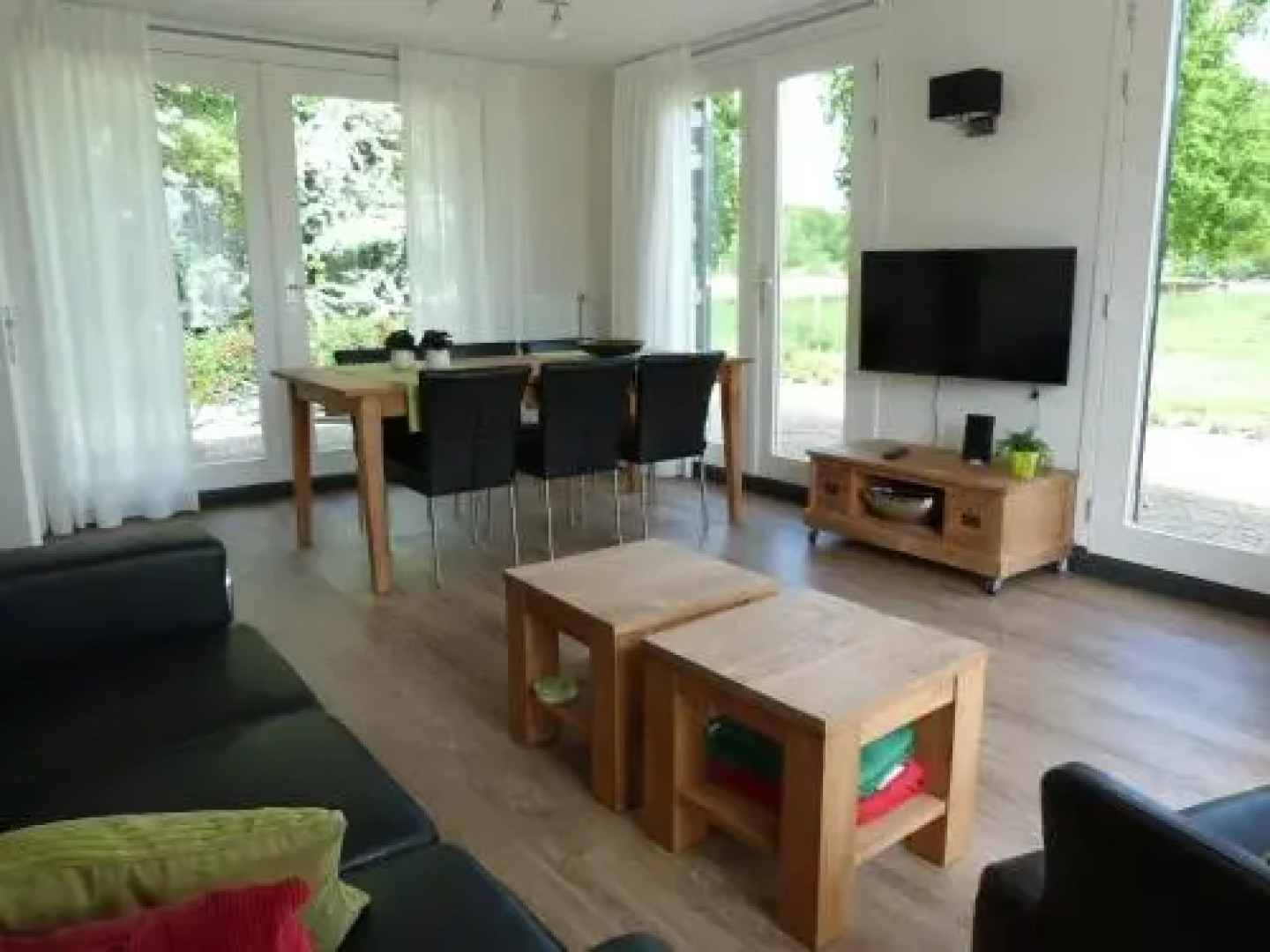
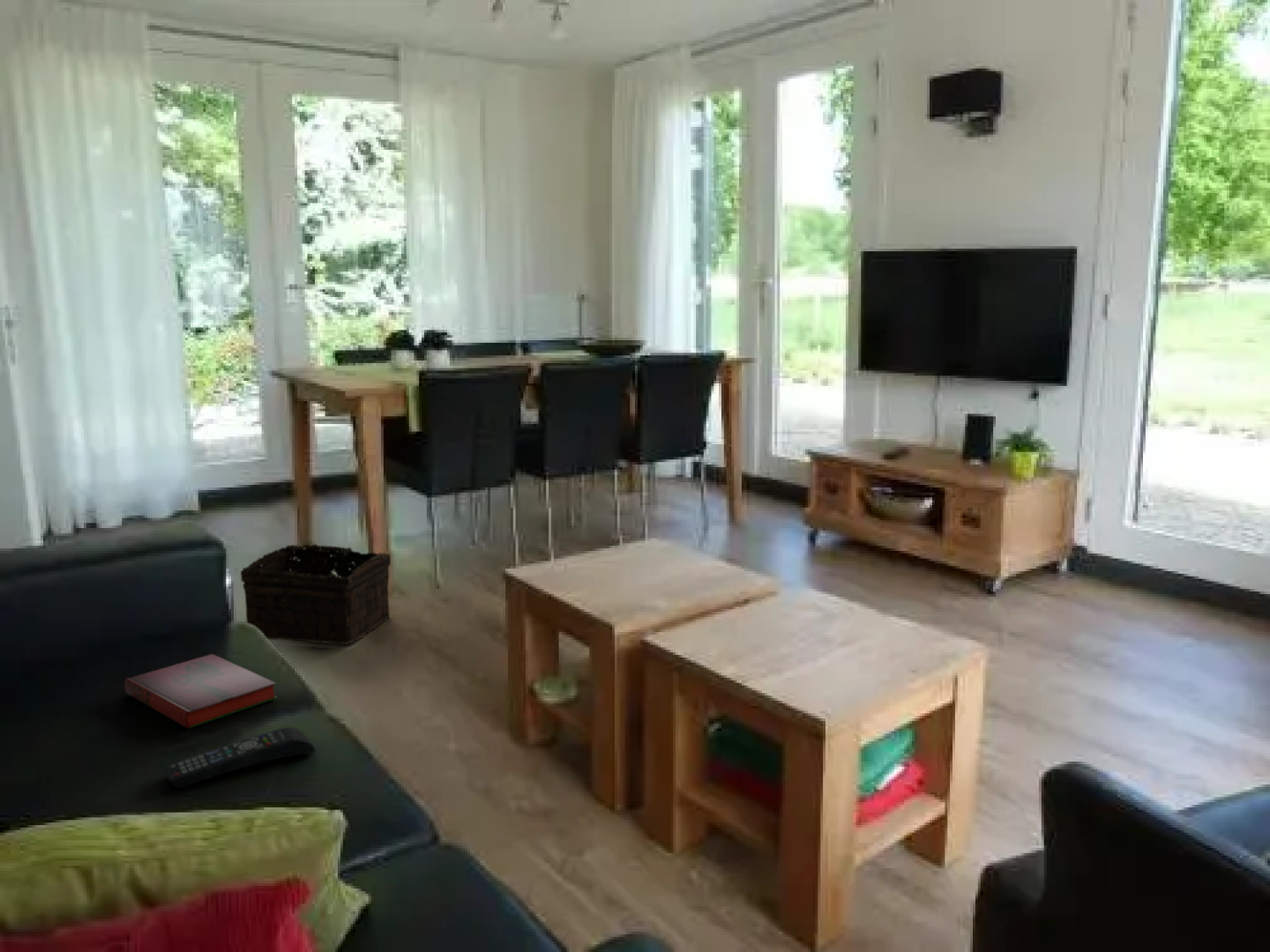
+ hardback book [123,653,278,730]
+ remote control [163,726,317,789]
+ basket [240,543,392,645]
